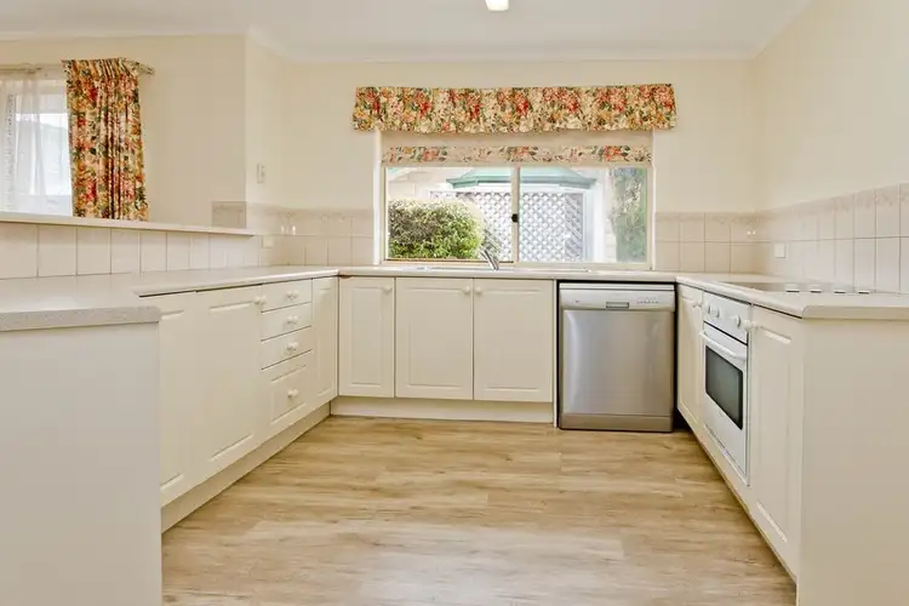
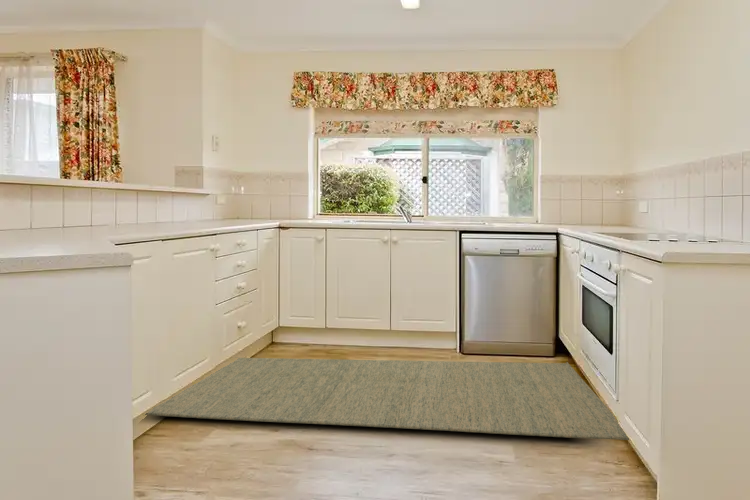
+ rug [144,357,630,441]
